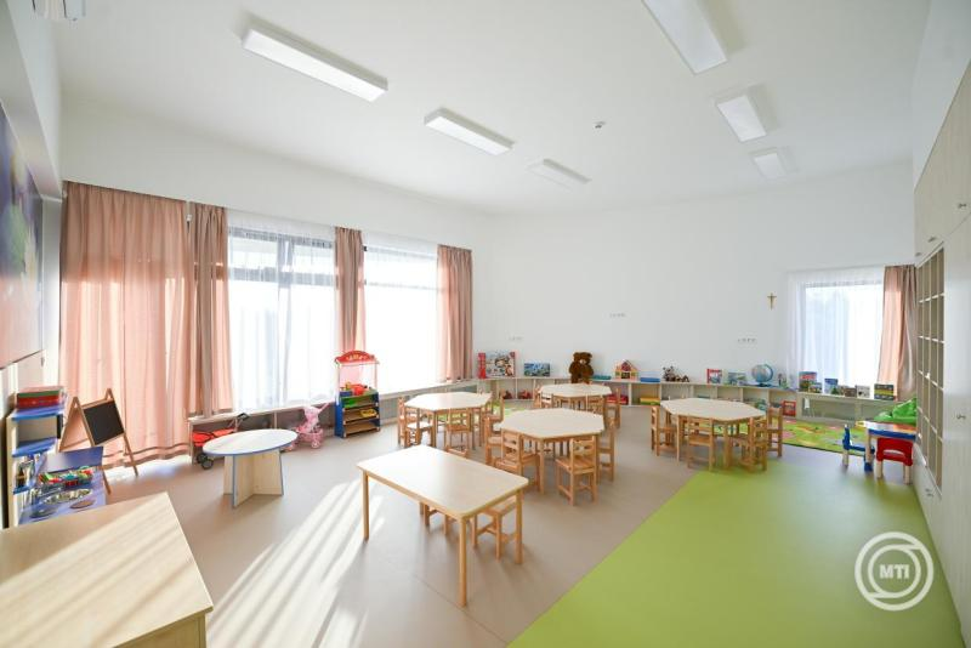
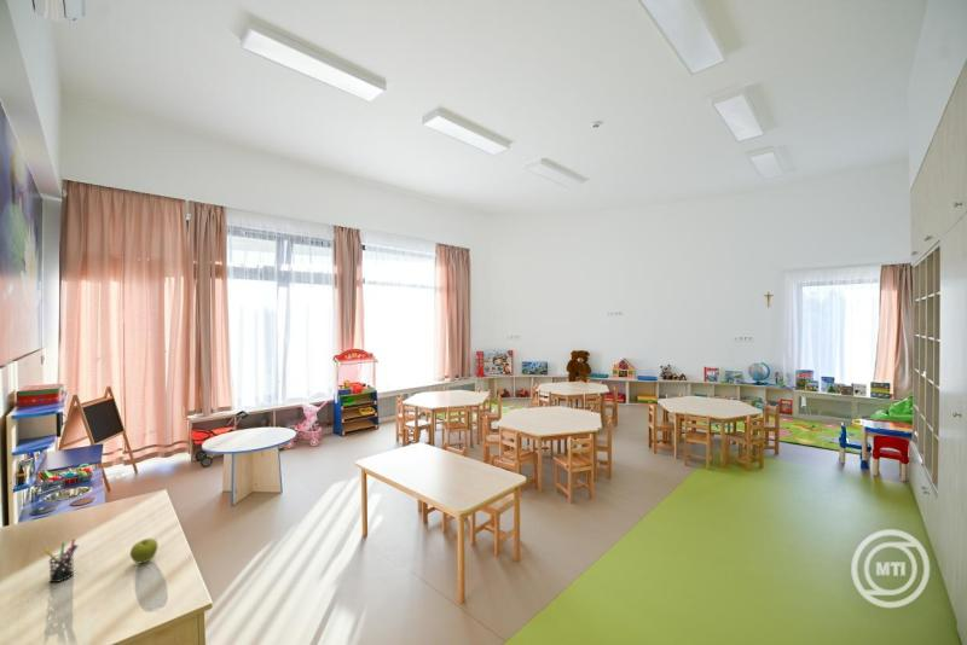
+ fruit [129,538,160,564]
+ pen holder [44,538,80,583]
